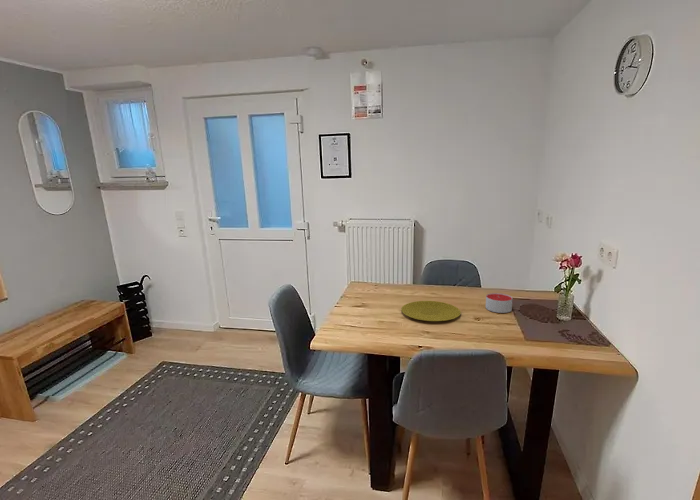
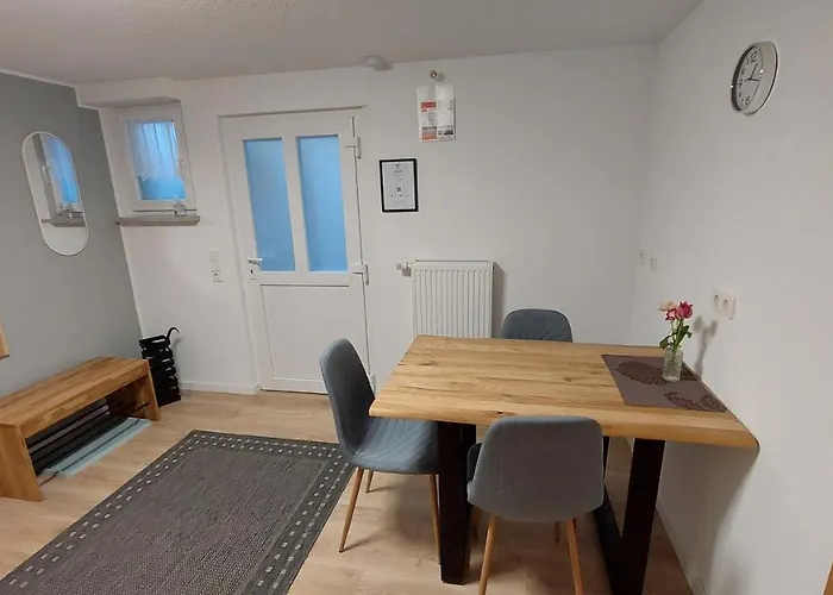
- candle [485,292,513,314]
- plate [400,300,462,322]
